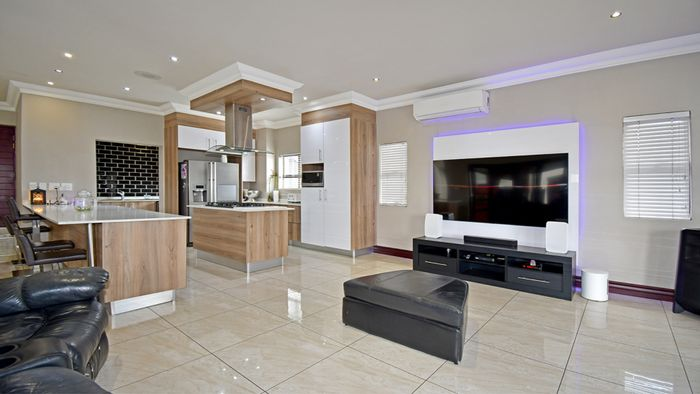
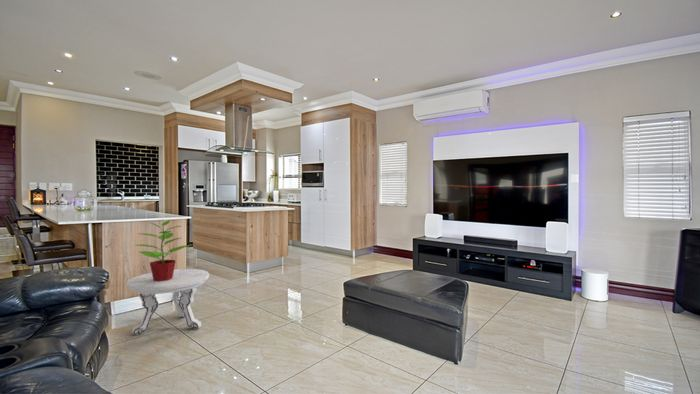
+ side table [126,268,210,336]
+ potted plant [134,217,193,281]
